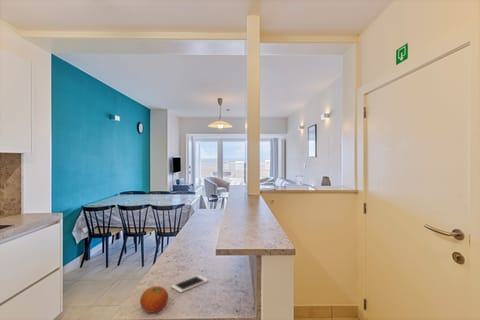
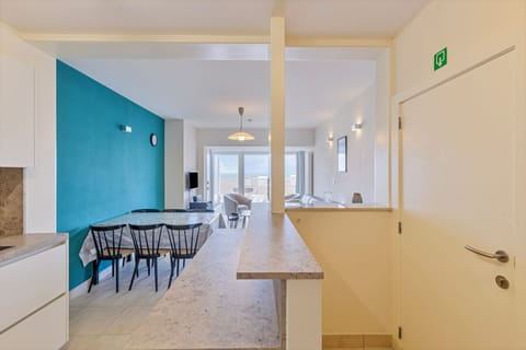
- cell phone [170,274,210,294]
- fruit [139,285,169,314]
